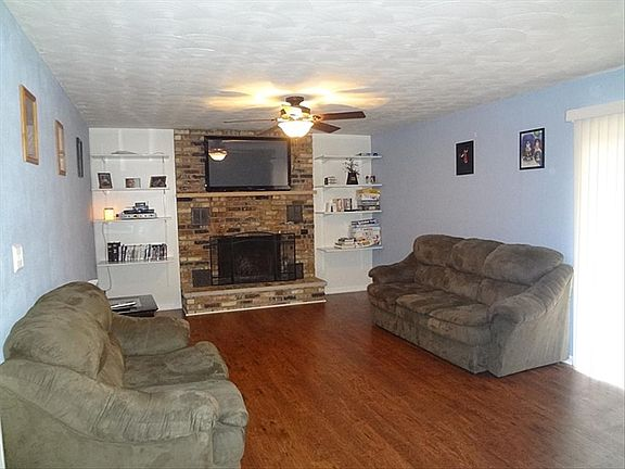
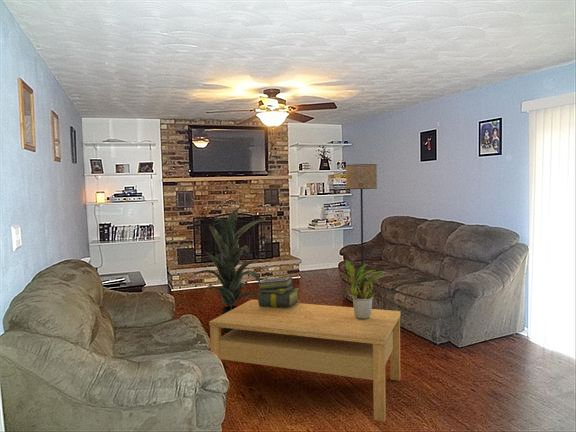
+ coffee table [208,299,401,423]
+ stack of books [256,276,300,307]
+ potted plant [332,260,385,319]
+ floor lamp [345,163,378,267]
+ indoor plant [191,208,267,334]
